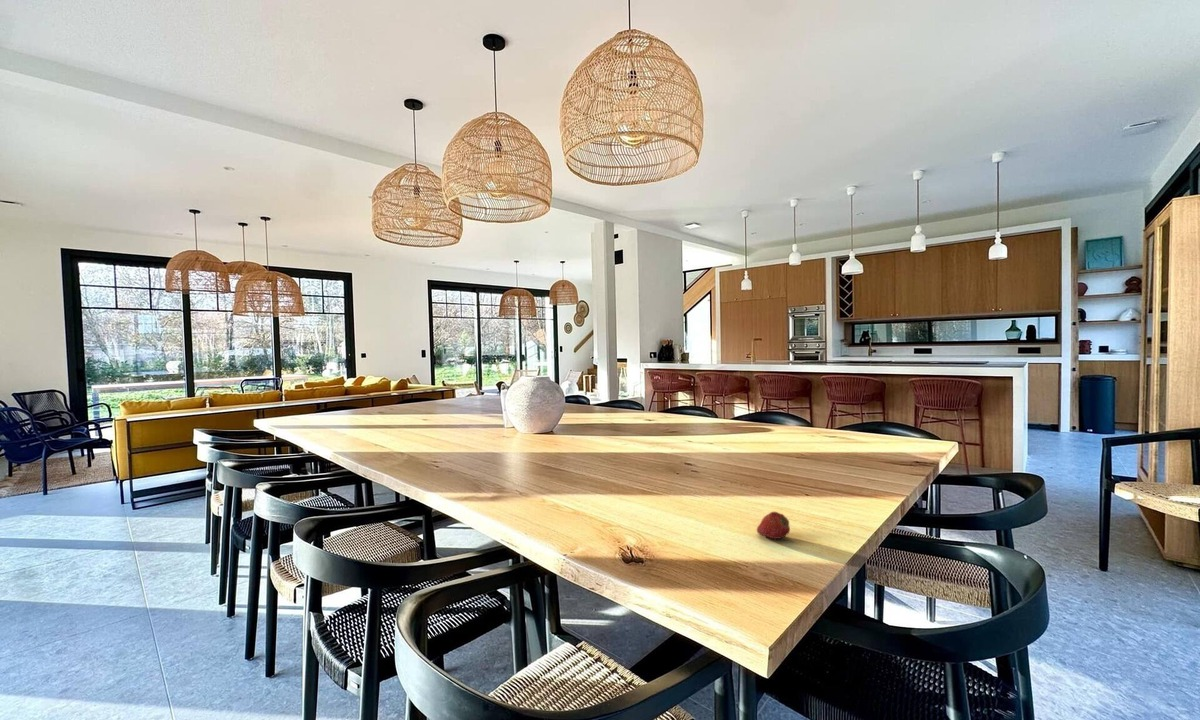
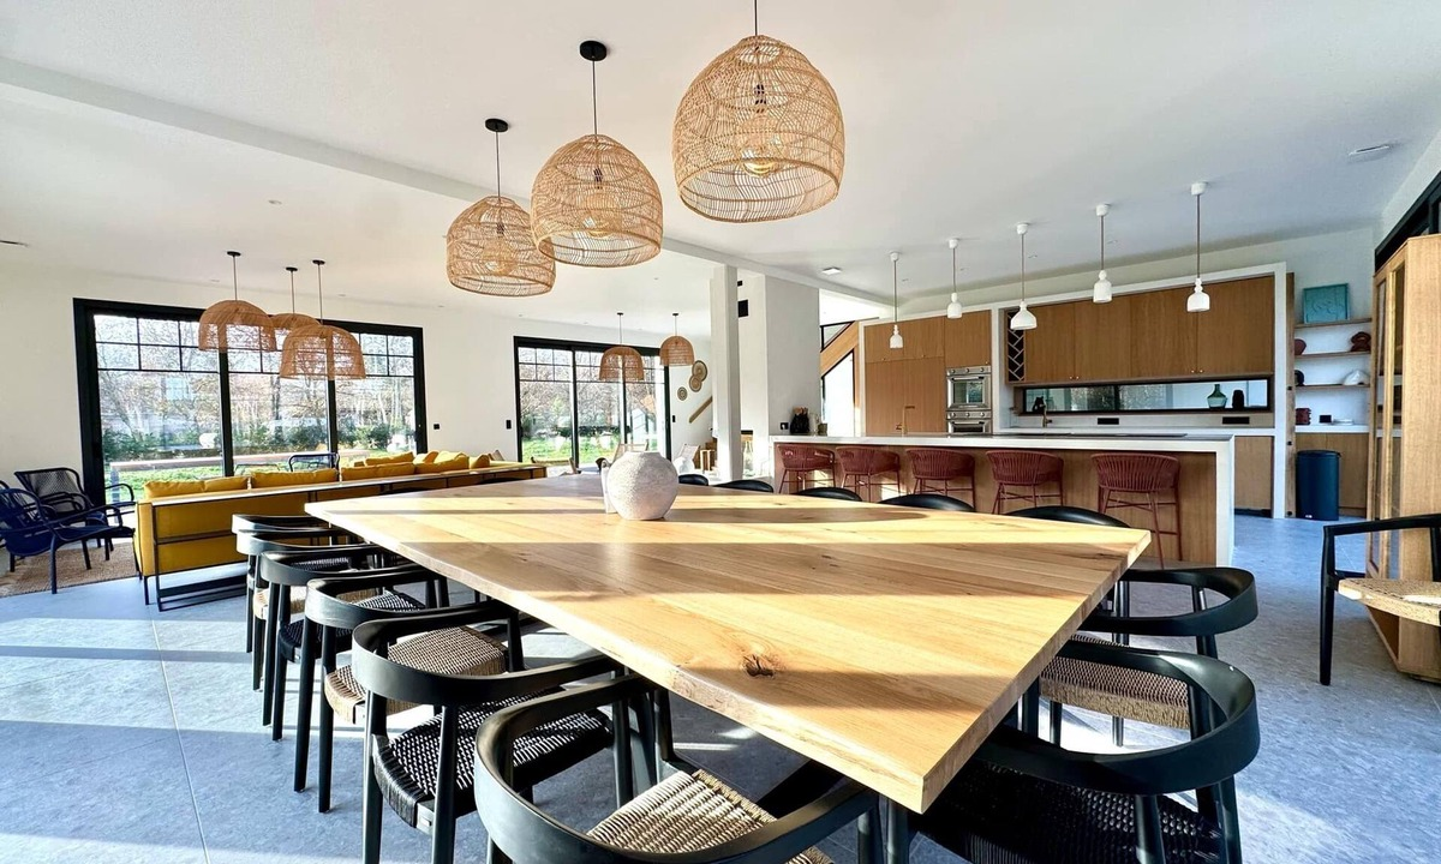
- fruit [756,511,791,540]
